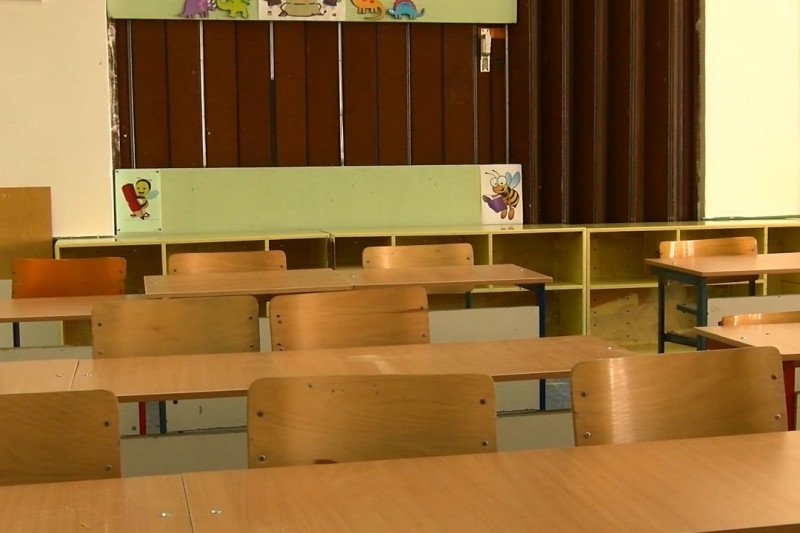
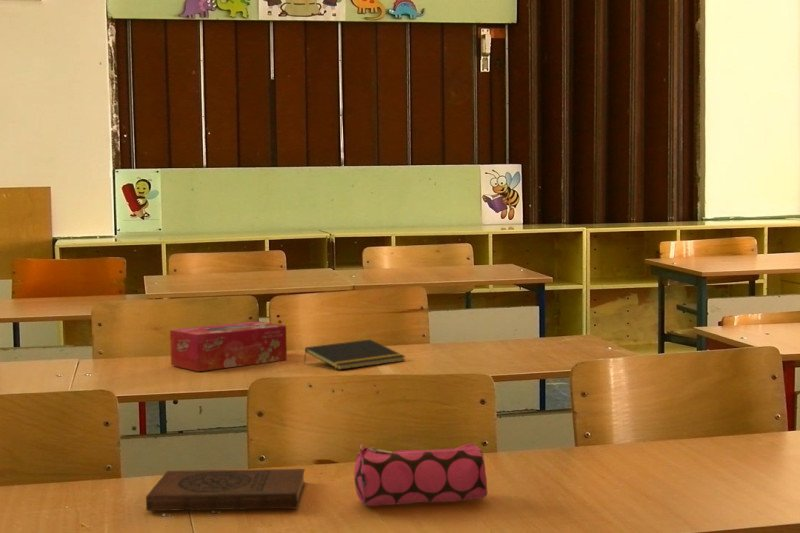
+ pencil case [353,443,488,507]
+ tissue box [169,320,288,372]
+ notepad [303,339,406,371]
+ book [145,468,306,512]
